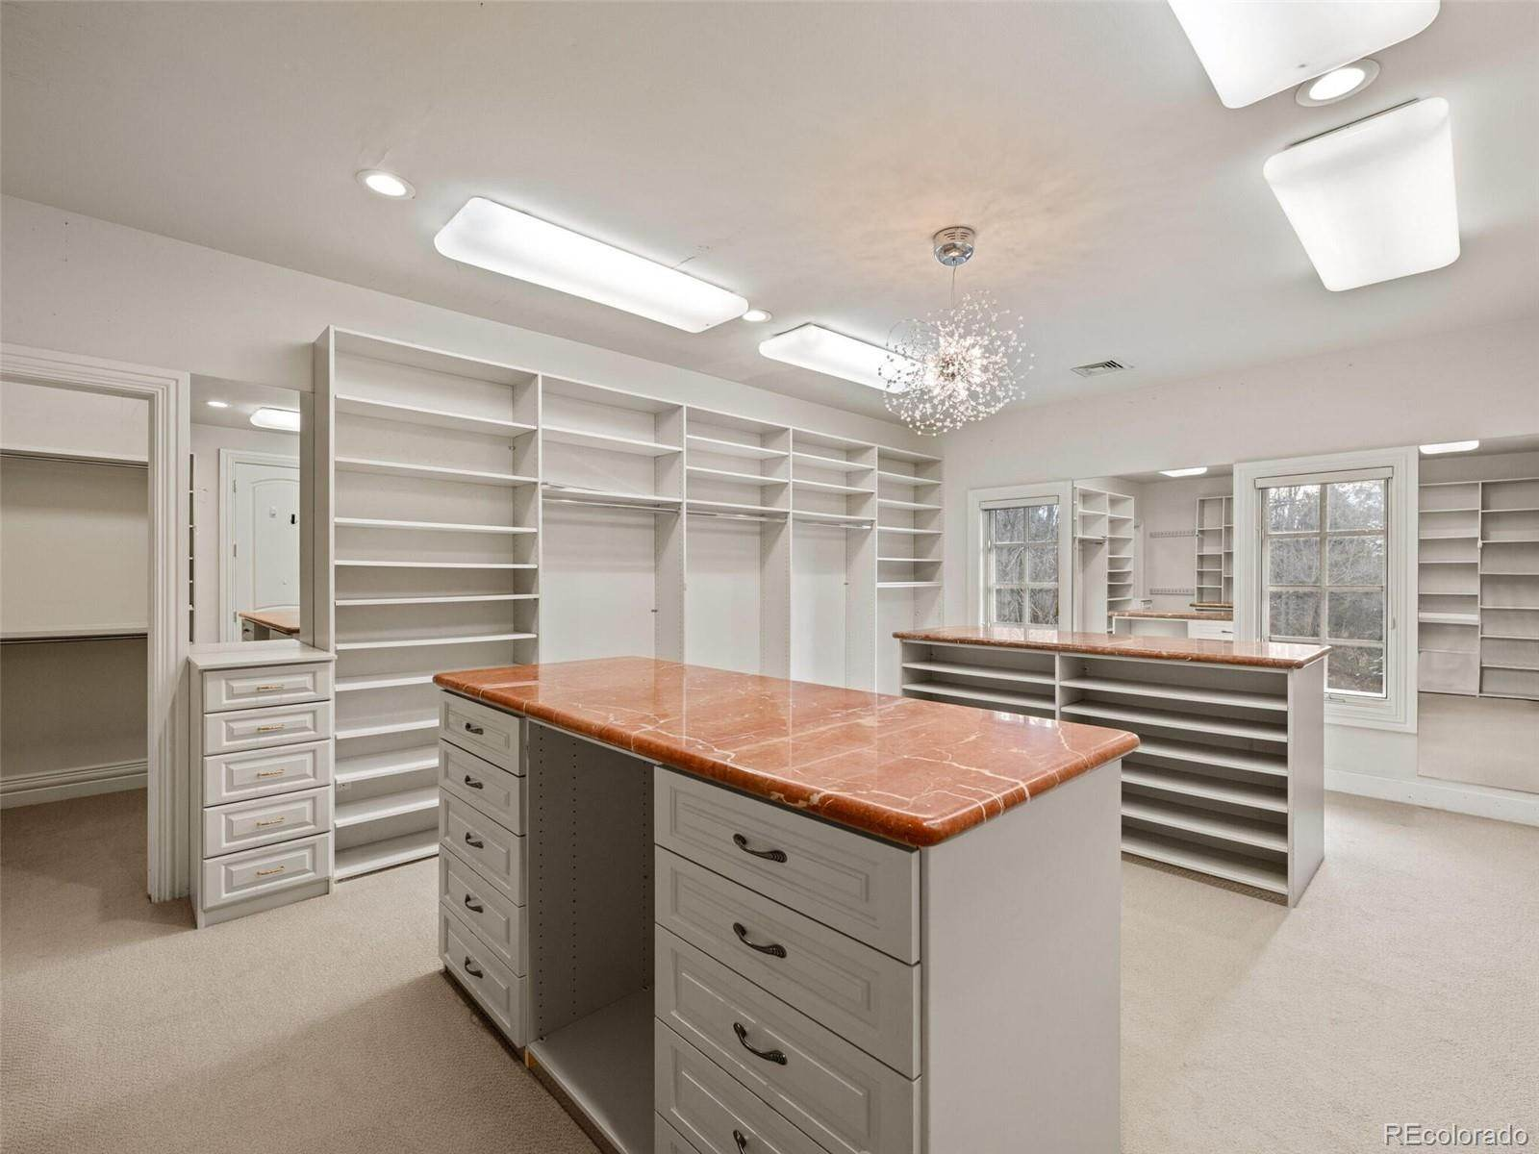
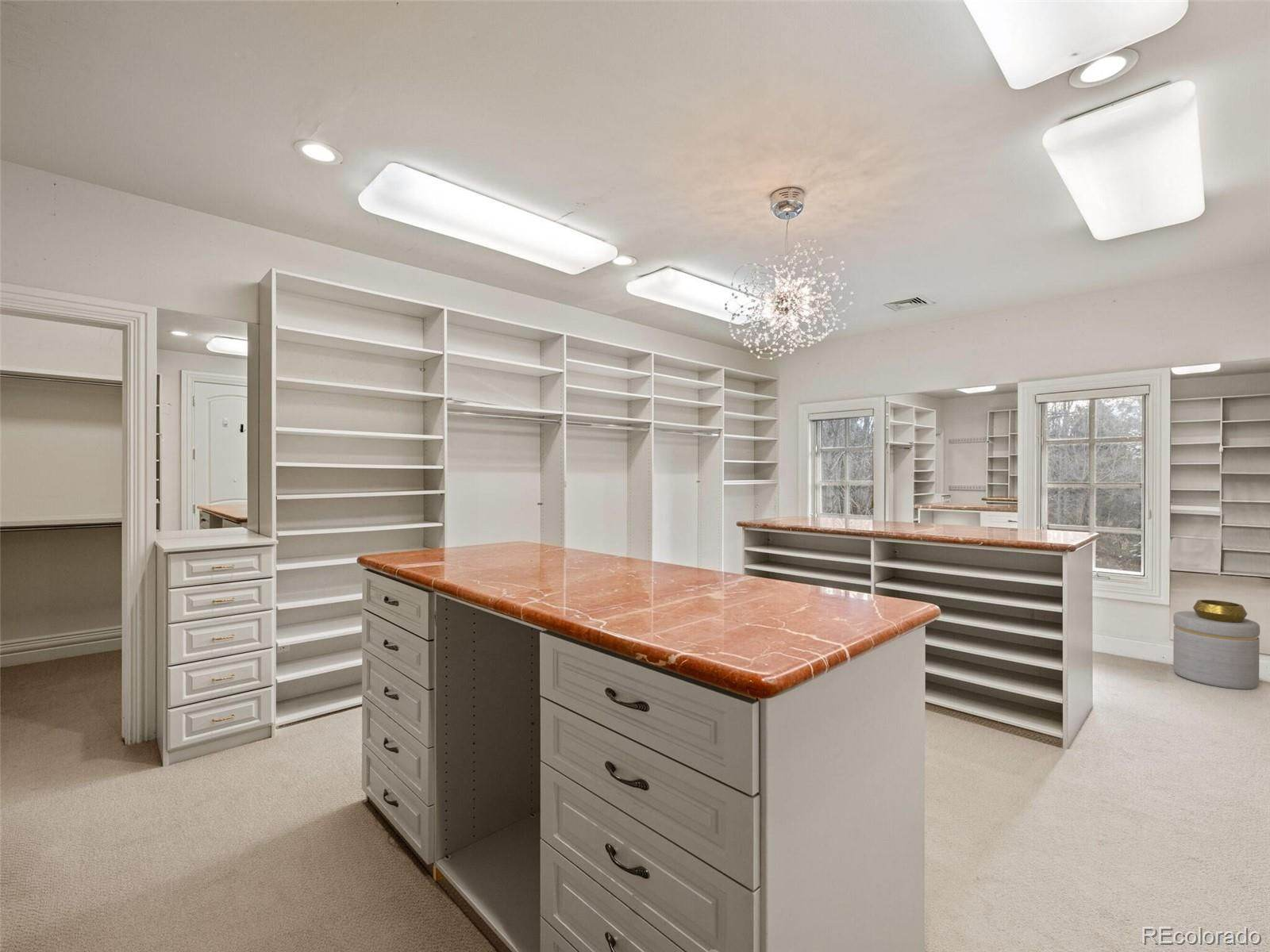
+ ottoman [1172,610,1260,690]
+ decorative bowl [1192,599,1249,623]
